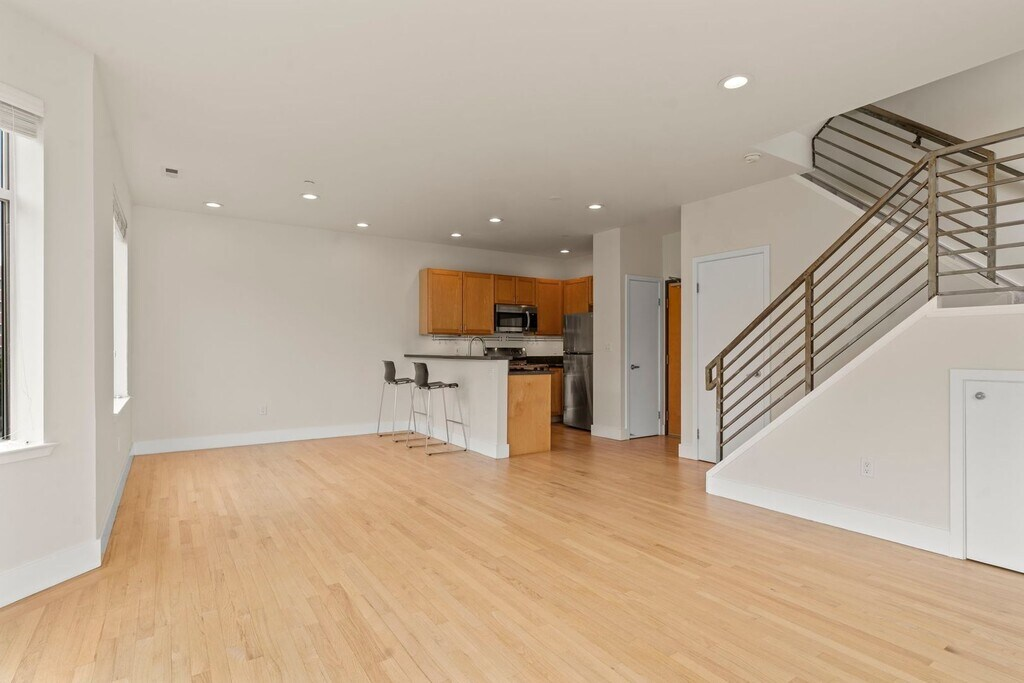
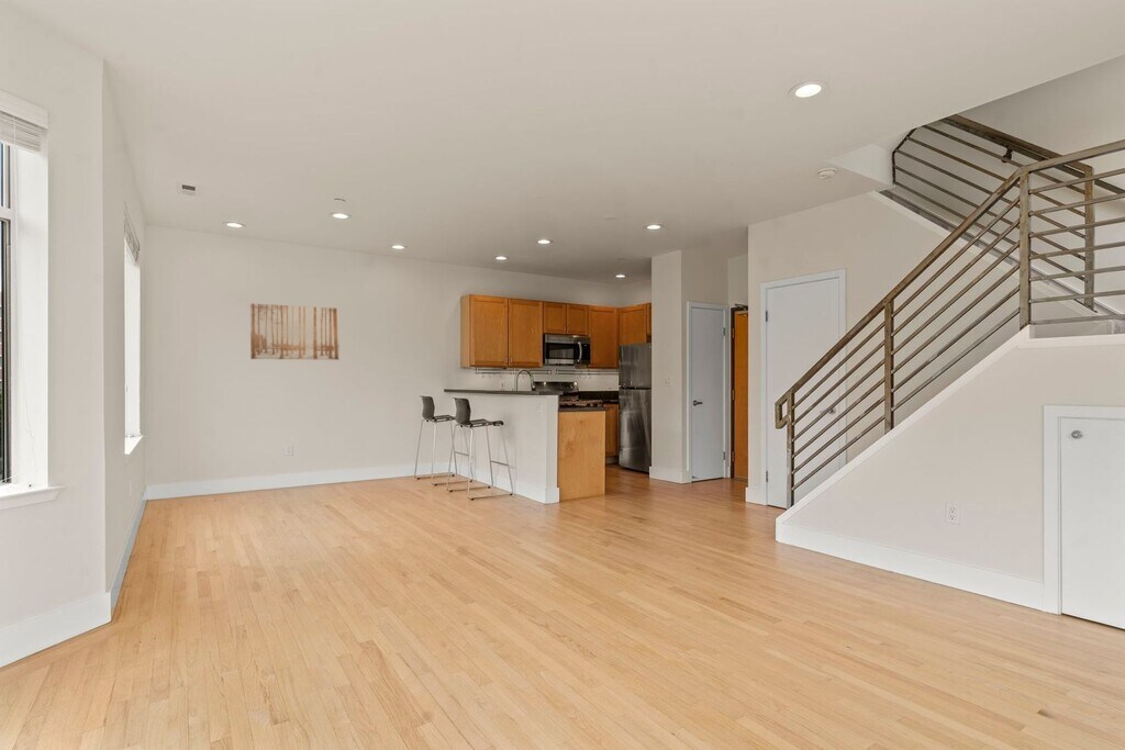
+ wall art [249,302,341,361]
